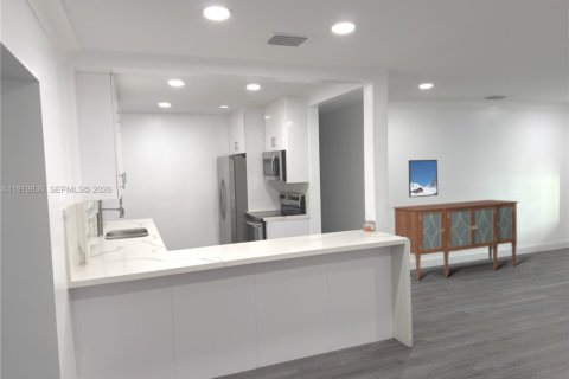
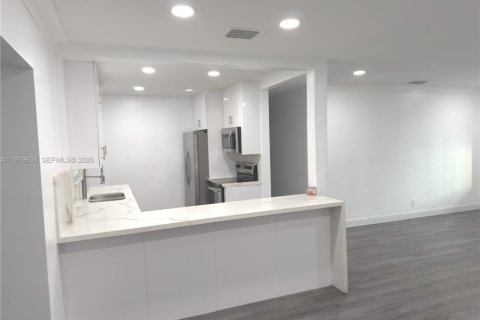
- sideboard [391,199,520,282]
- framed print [408,159,439,199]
